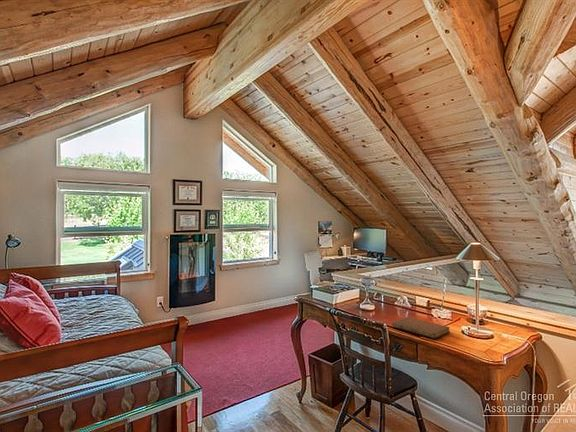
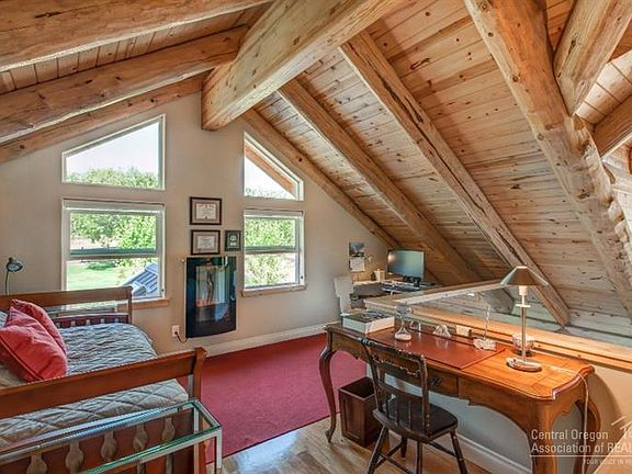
- notebook [391,316,451,339]
